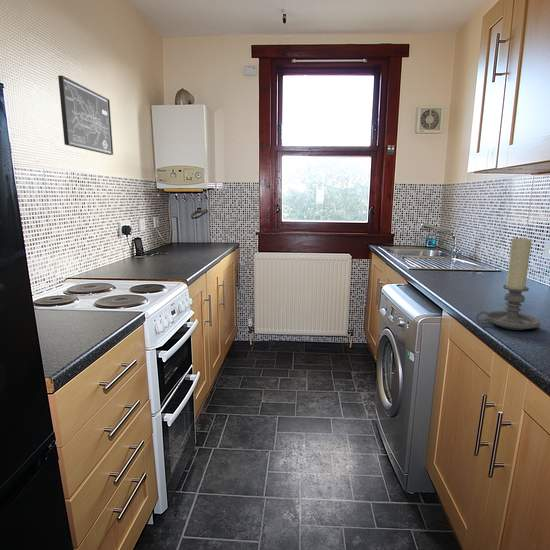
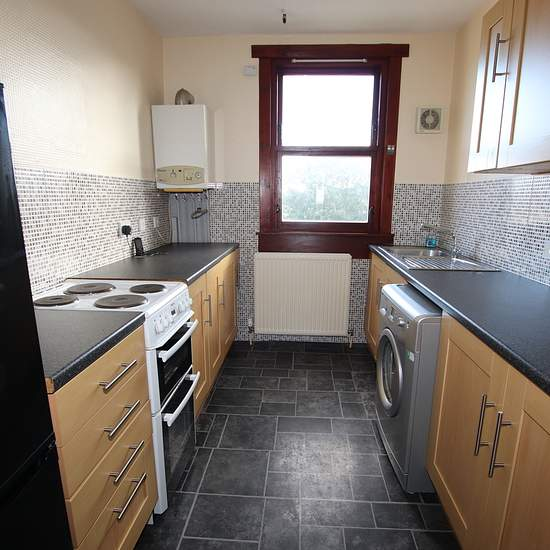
- wall art [57,75,114,156]
- candle holder [475,236,541,331]
